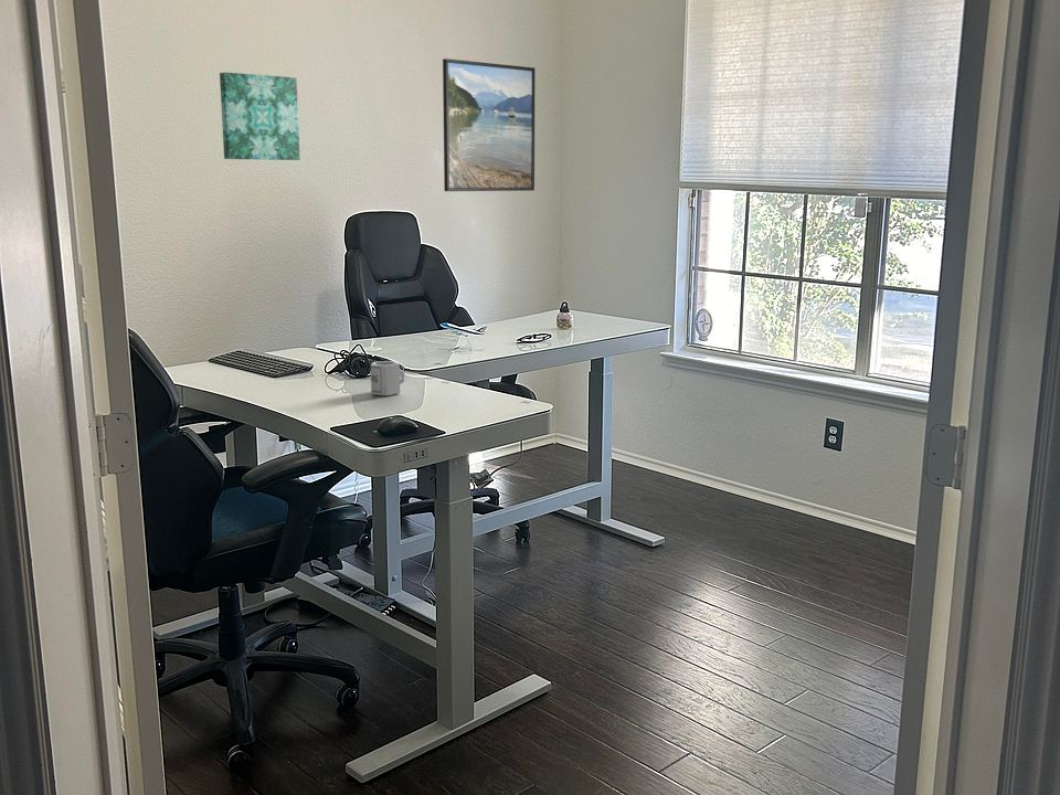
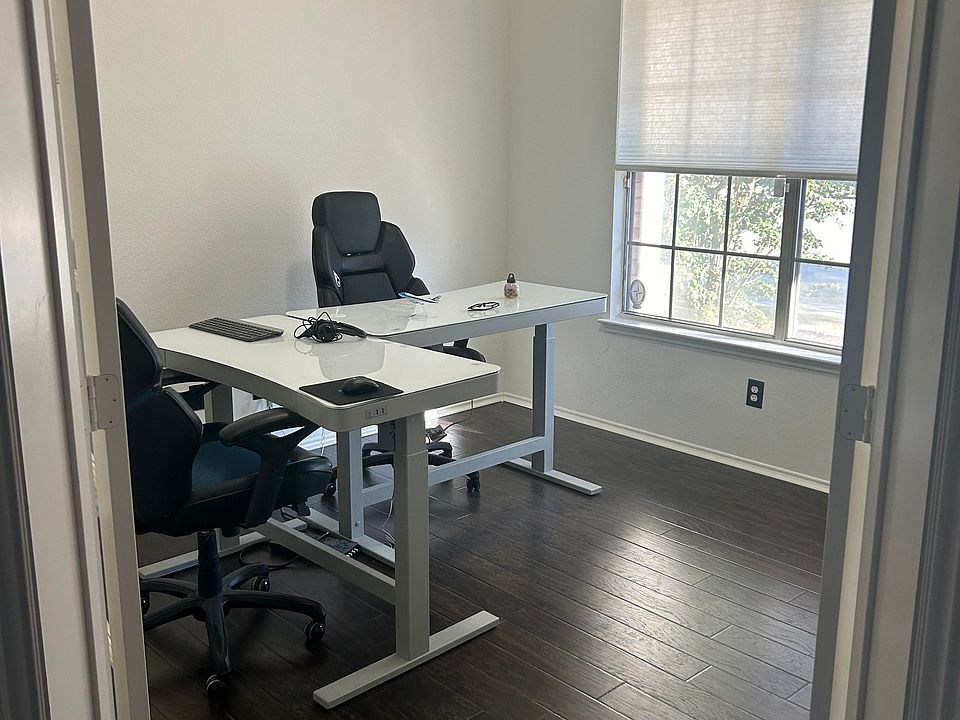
- wall art [219,72,301,161]
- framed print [442,57,537,192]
- cup [370,360,405,396]
